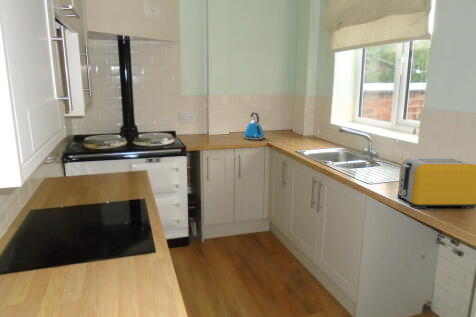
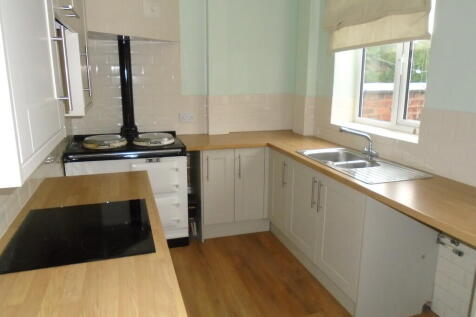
- kettle [243,111,265,140]
- toaster [396,157,476,210]
